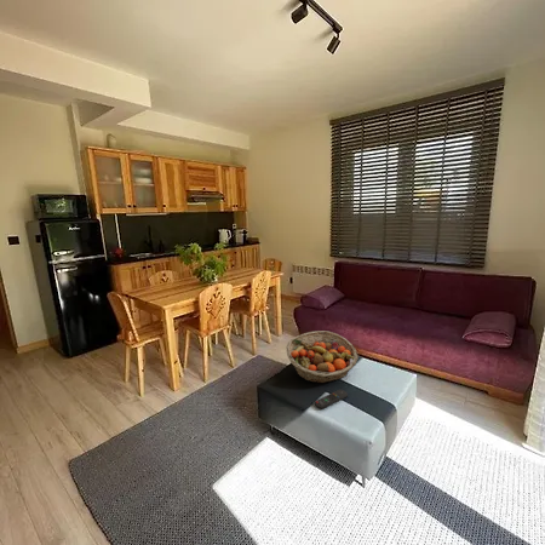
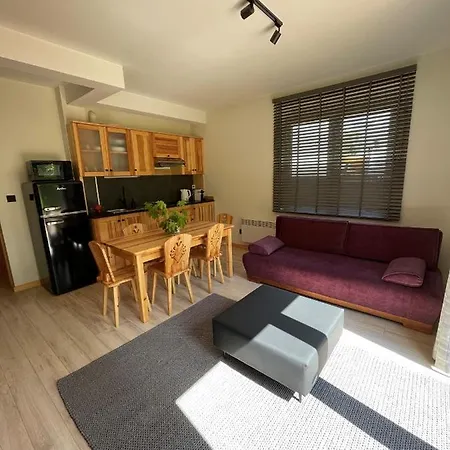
- remote control [314,389,349,411]
- fruit basket [286,329,358,384]
